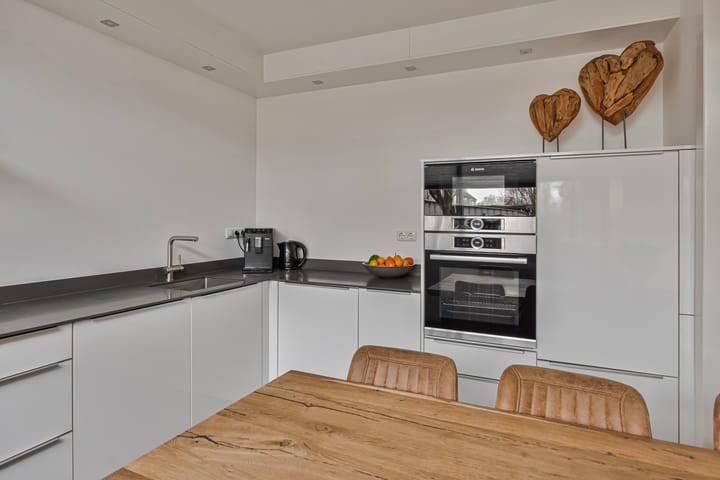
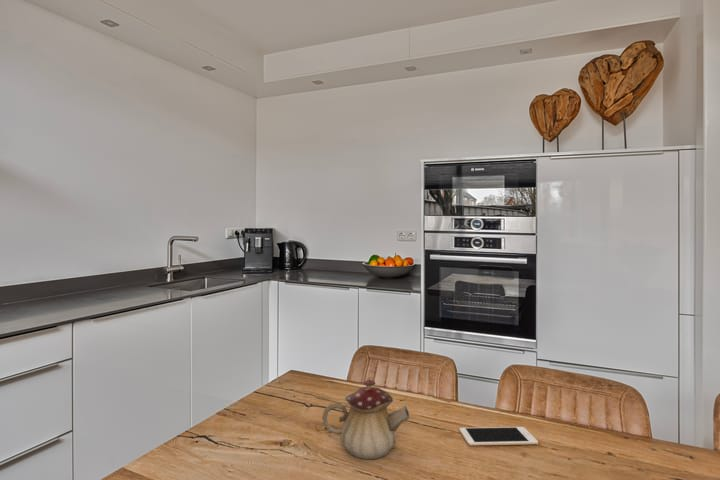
+ teapot [321,379,411,460]
+ cell phone [459,426,539,447]
